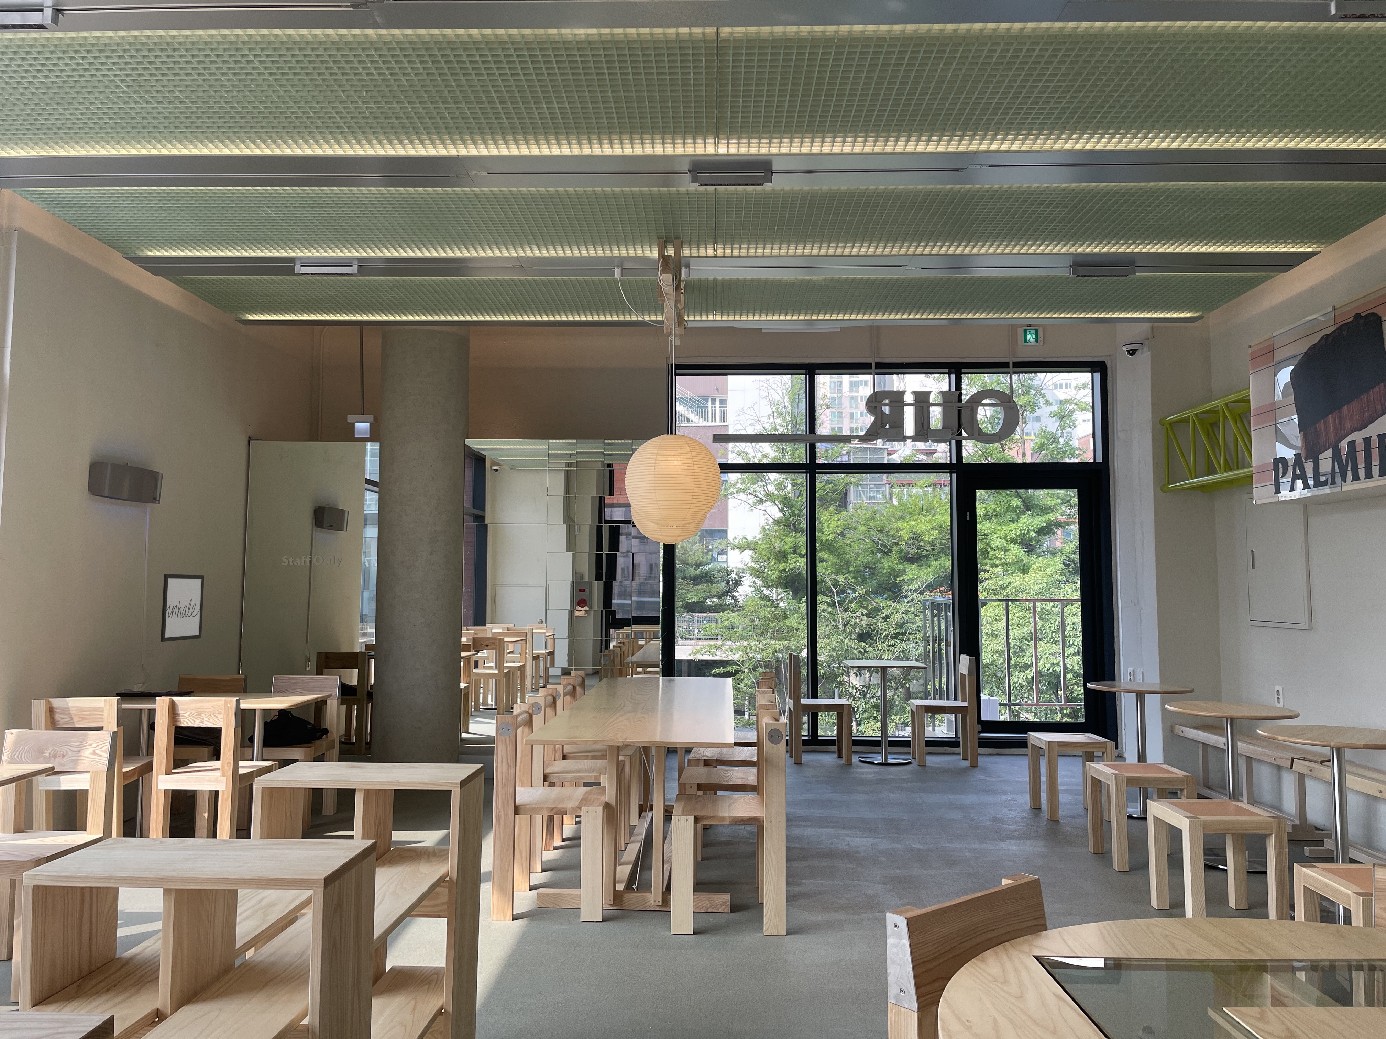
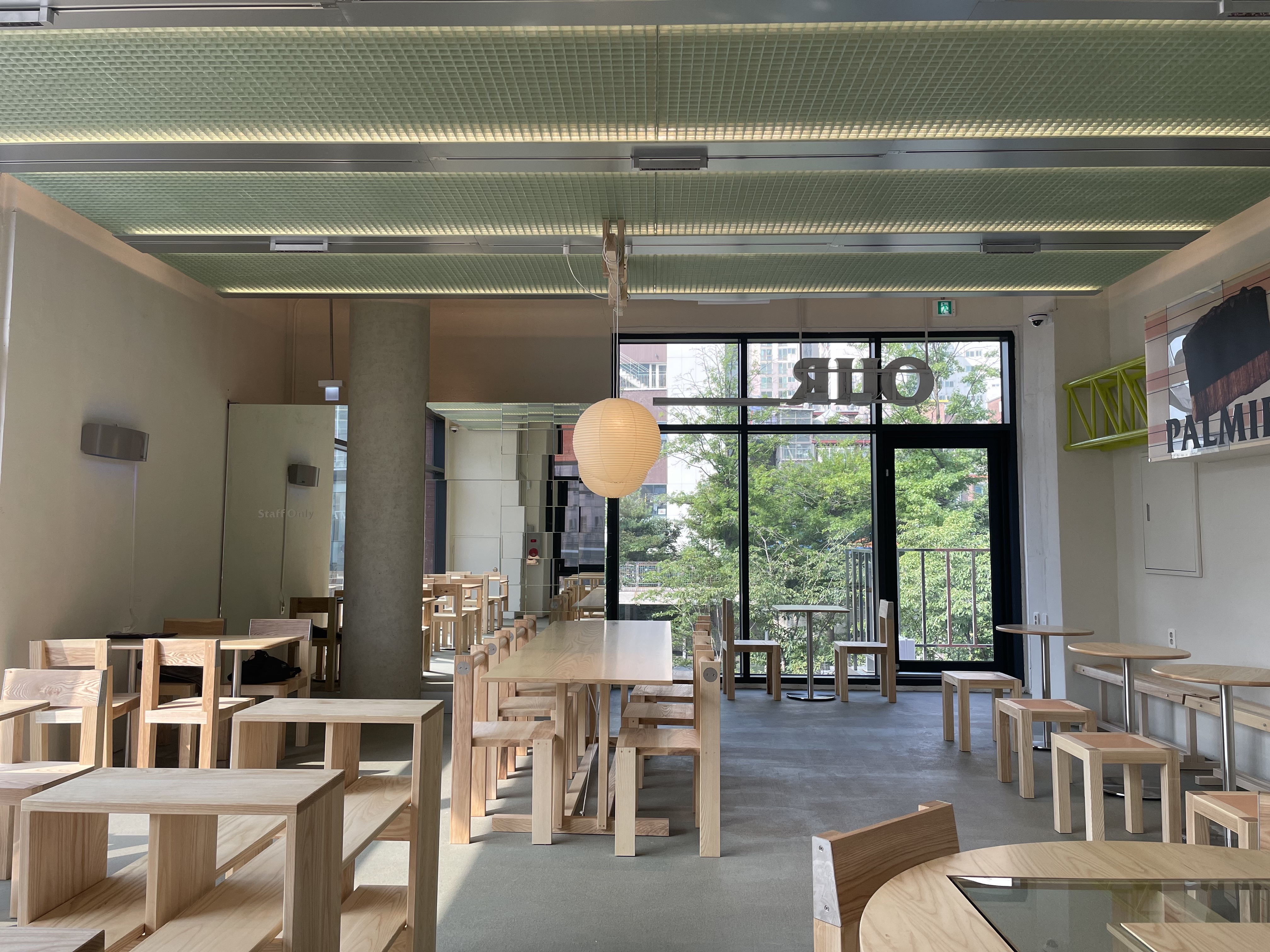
- wall art [160,574,204,642]
